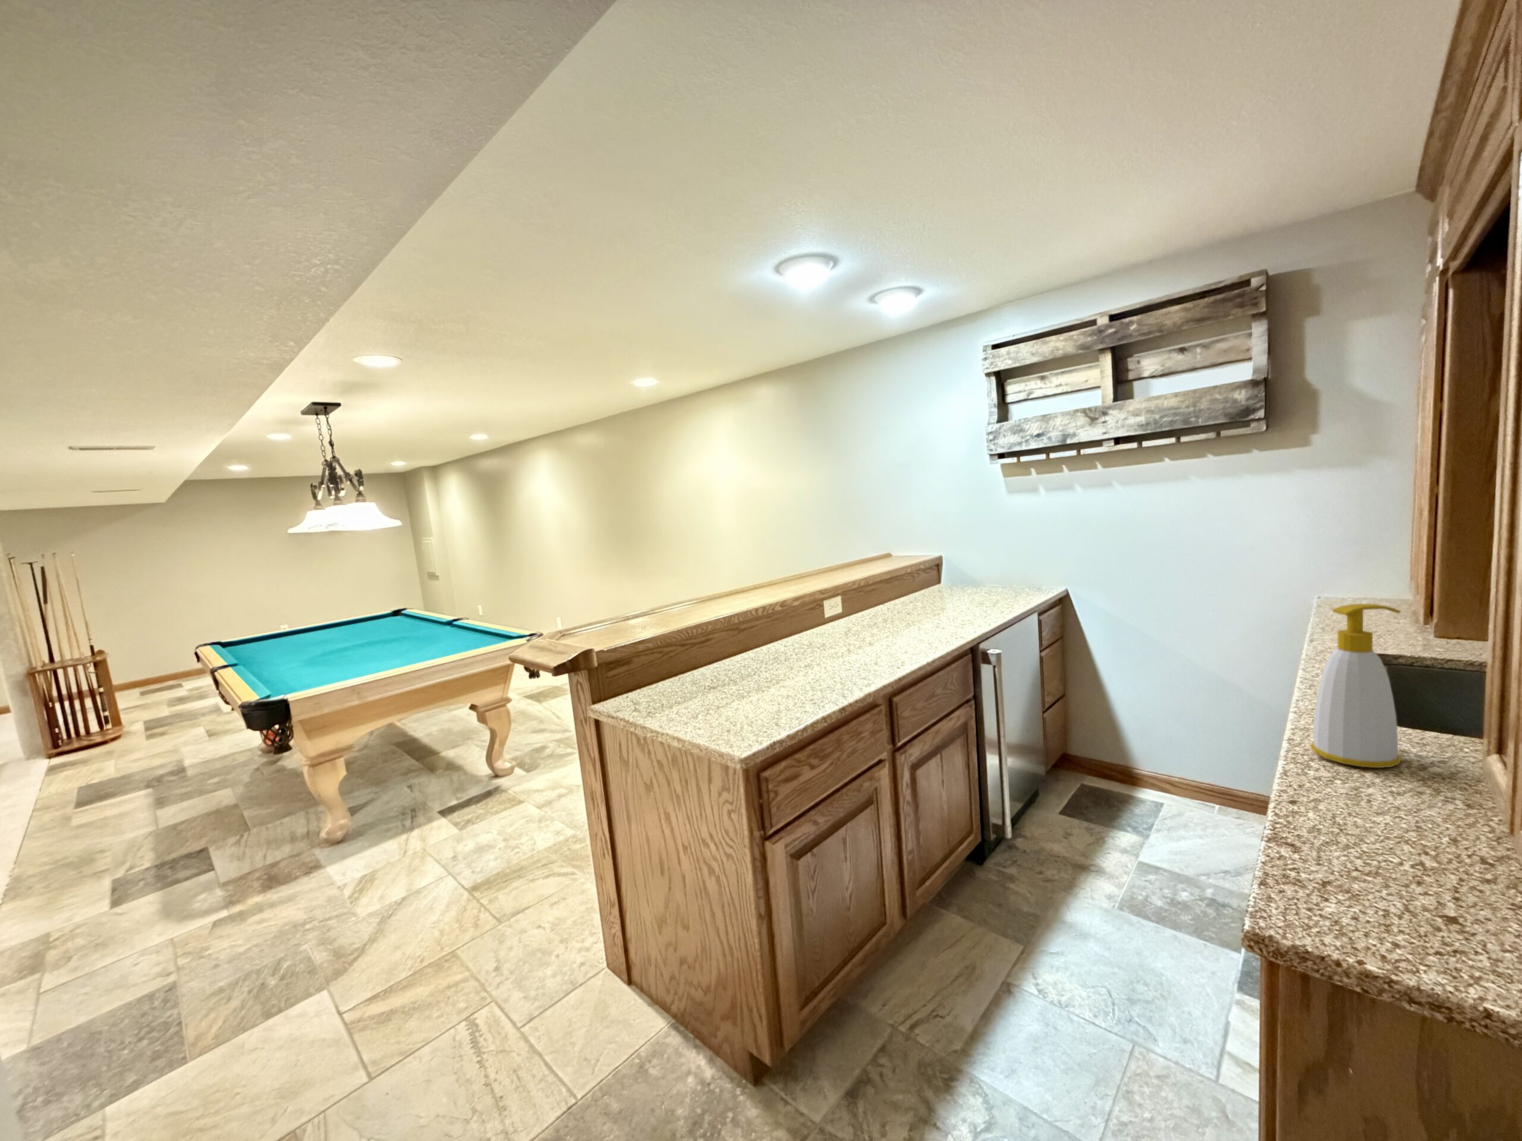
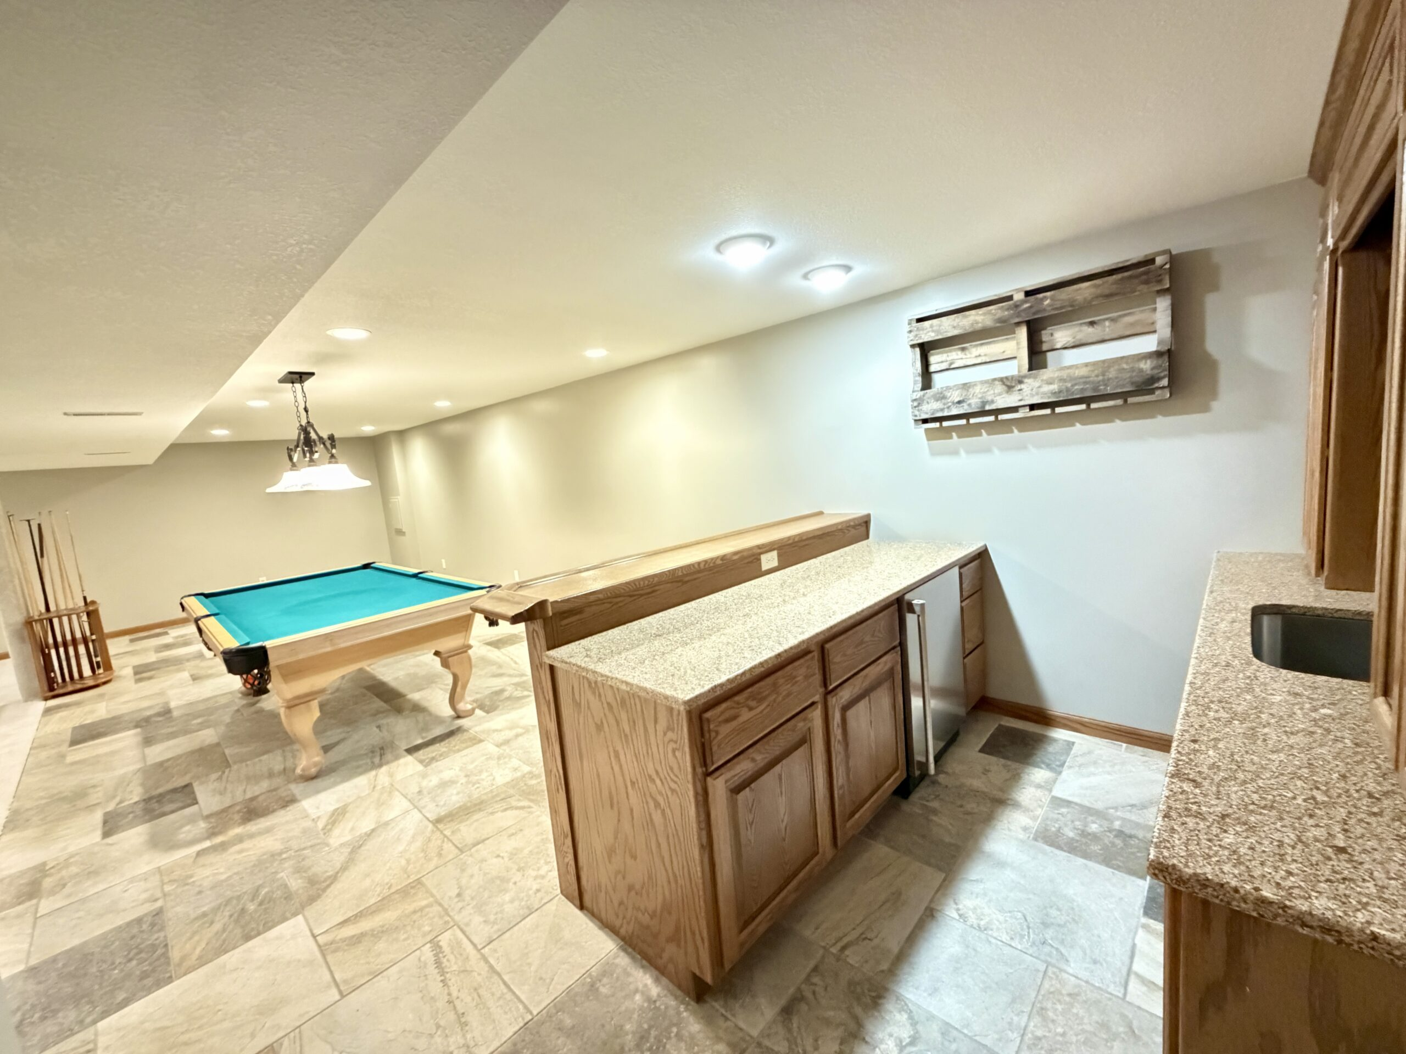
- soap bottle [1310,603,1401,768]
